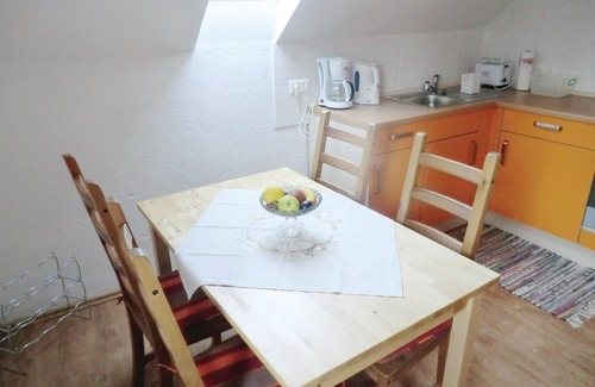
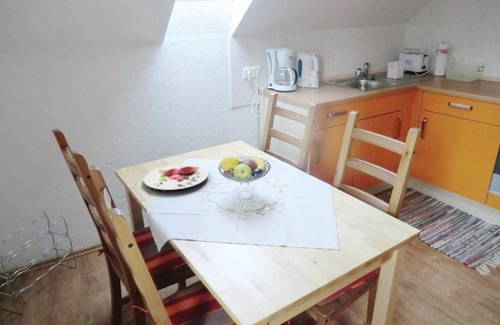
+ plate [143,164,209,191]
